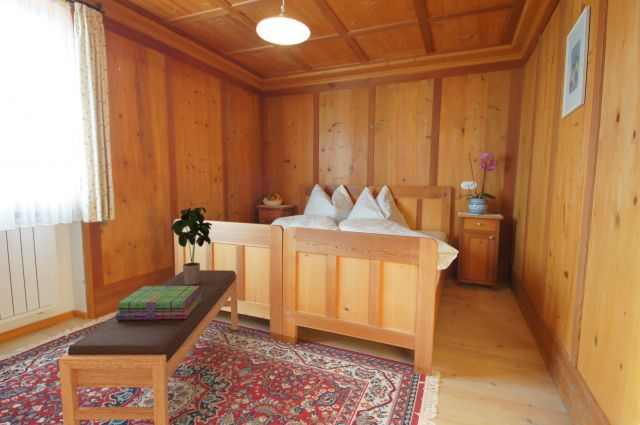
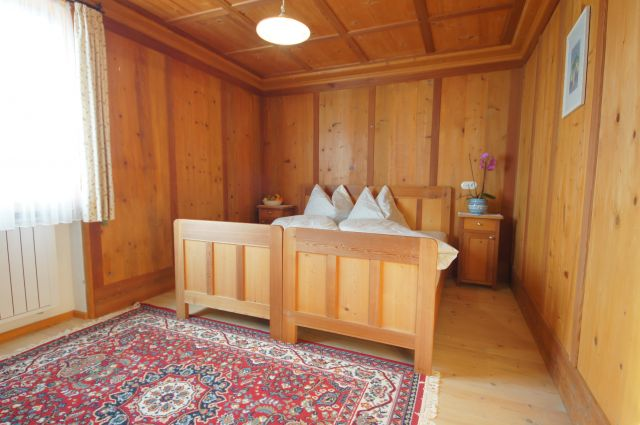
- stack of books [115,285,202,320]
- bench [58,269,239,425]
- potted plant [171,206,213,285]
